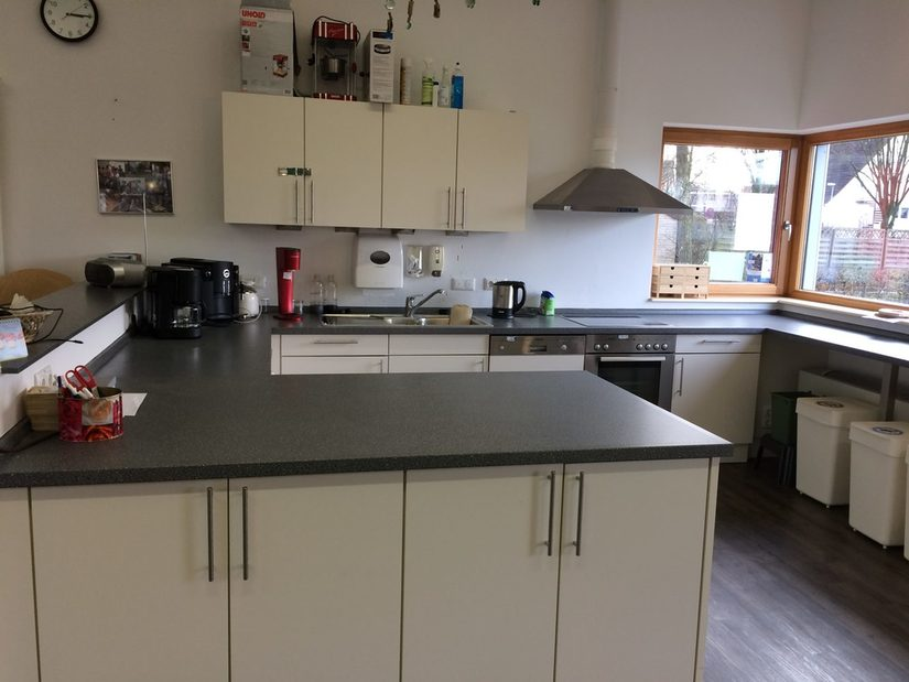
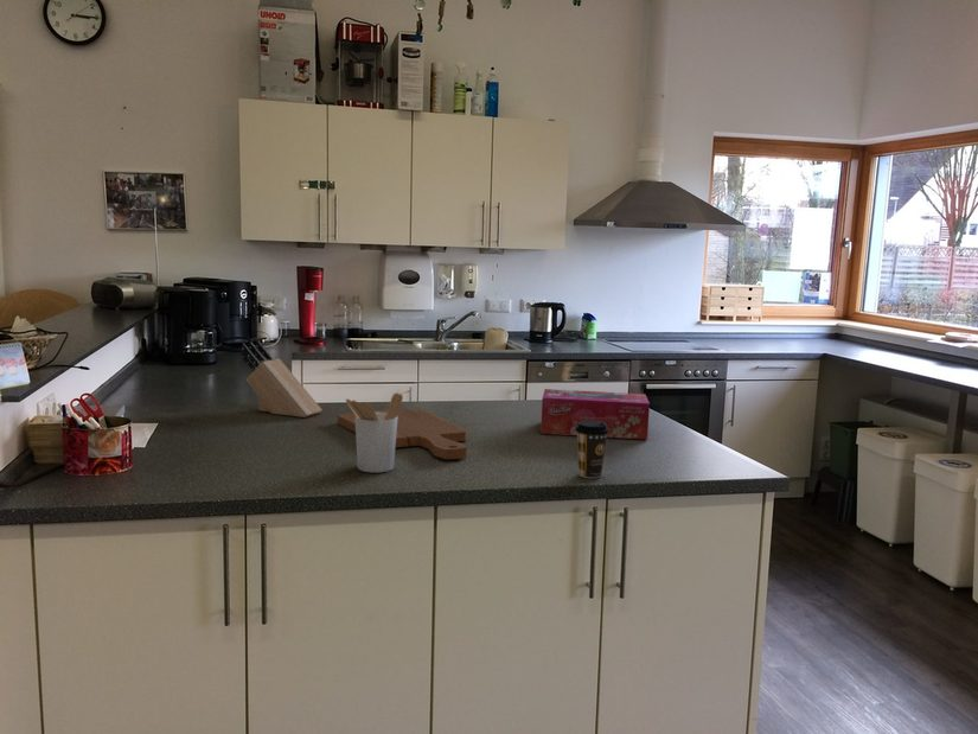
+ coffee cup [575,421,609,479]
+ cutting board [337,408,468,460]
+ utensil holder [345,392,404,473]
+ tissue box [539,388,651,441]
+ knife block [241,339,324,419]
